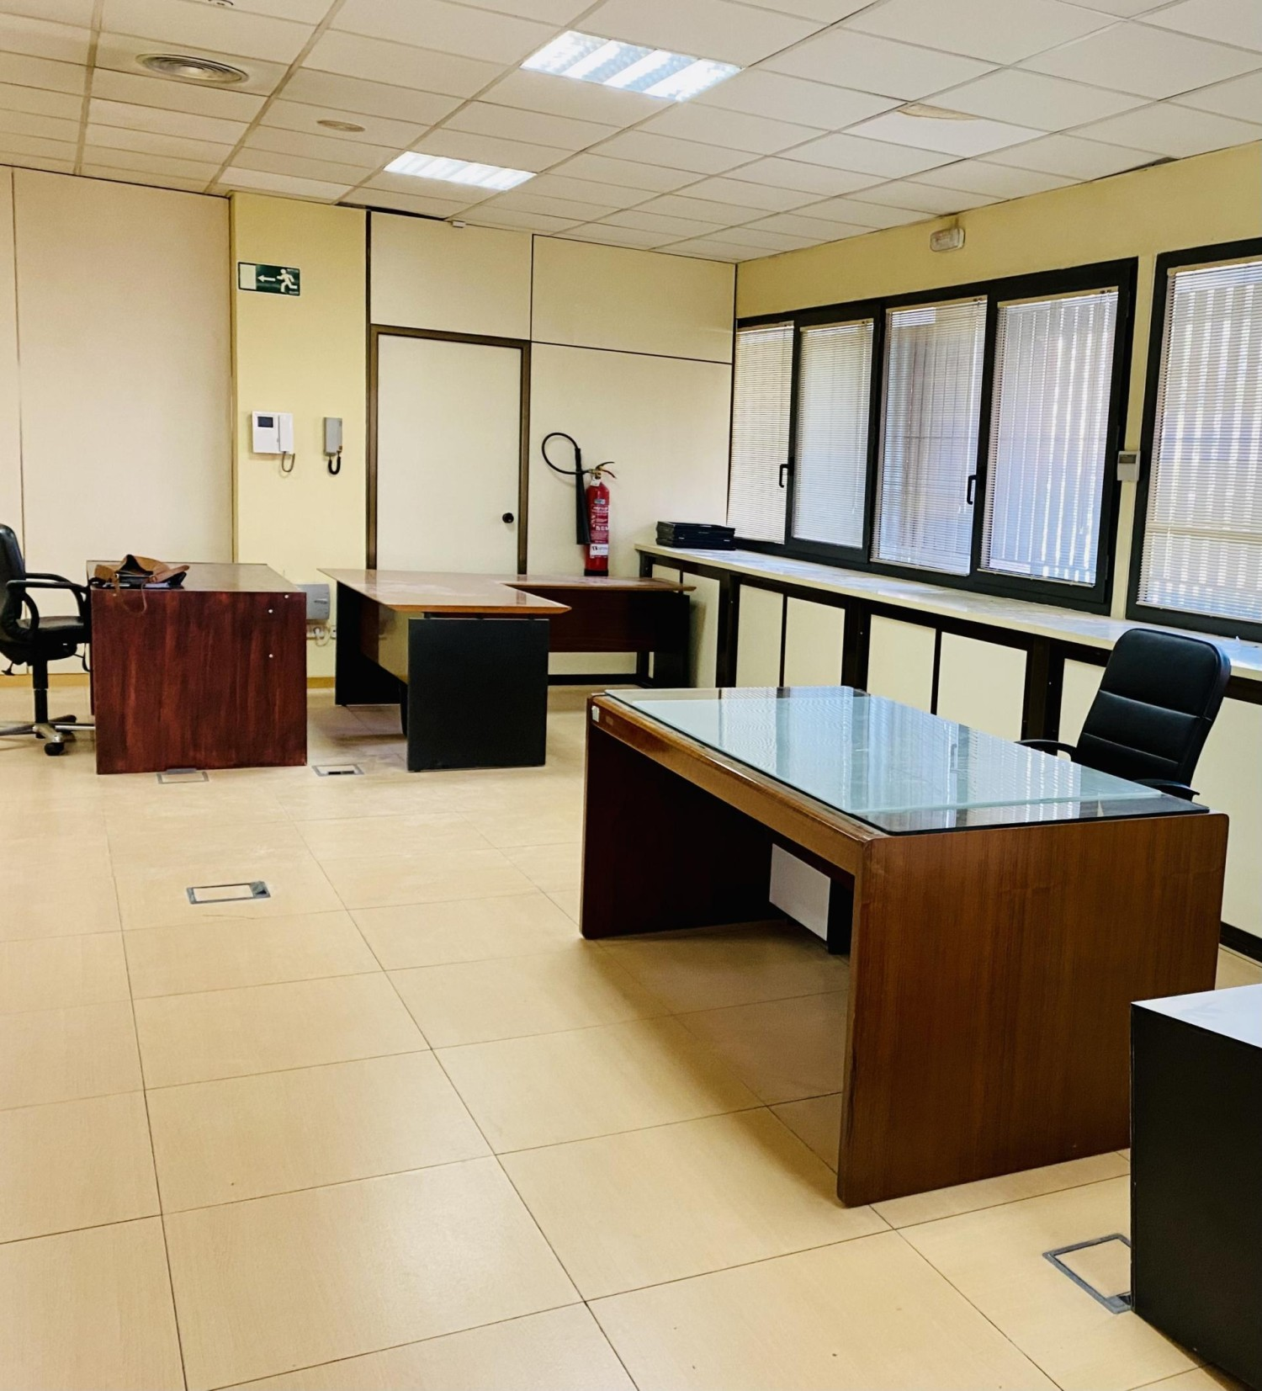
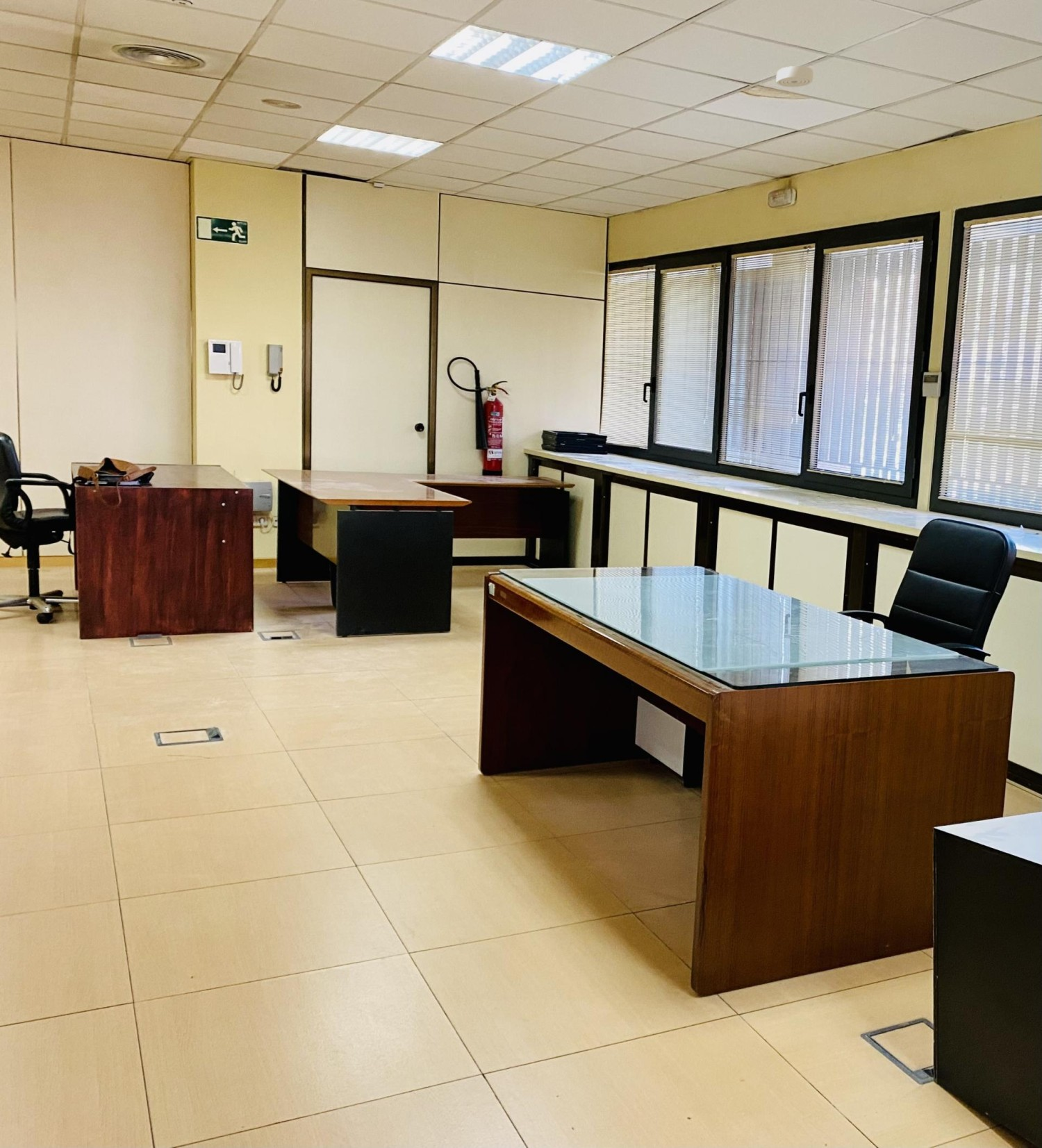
+ smoke detector [775,65,814,88]
